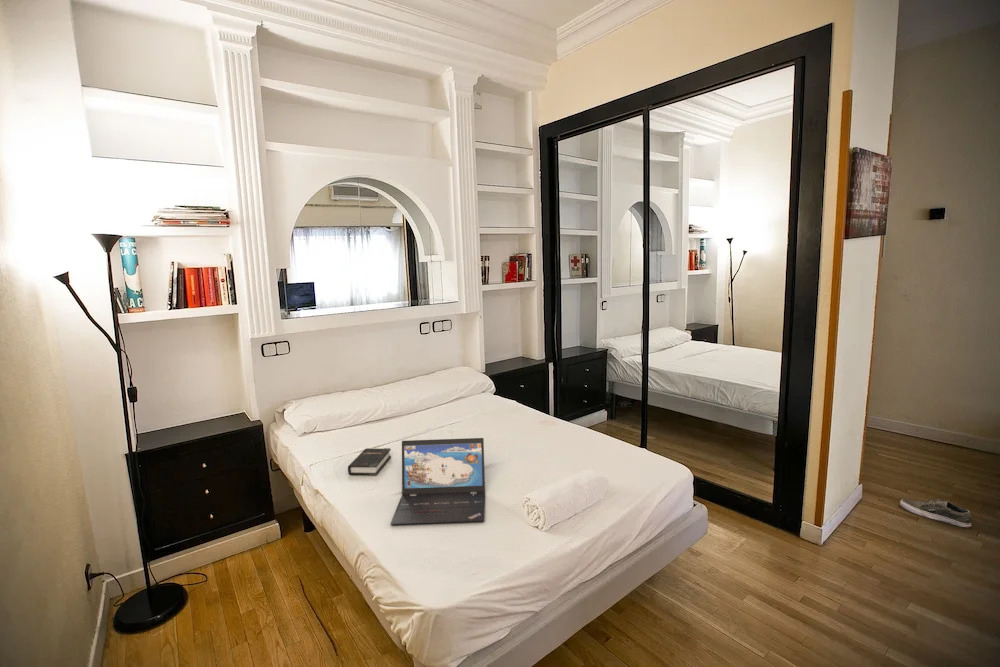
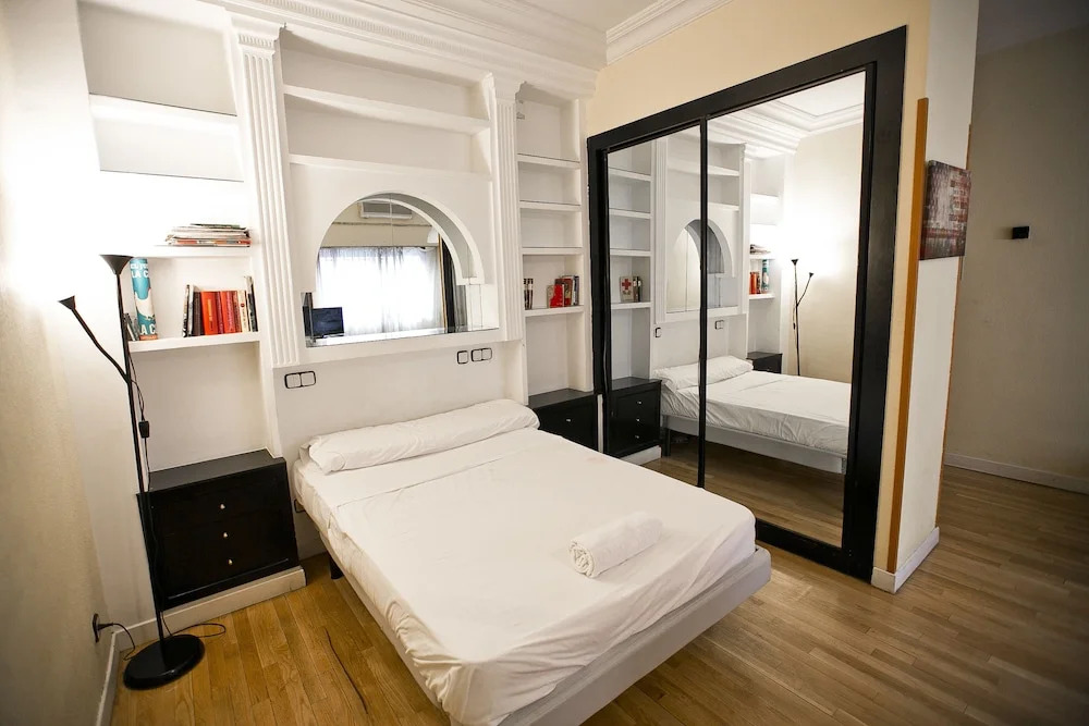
- laptop [389,437,486,525]
- hardback book [347,447,392,476]
- shoe [899,498,973,528]
